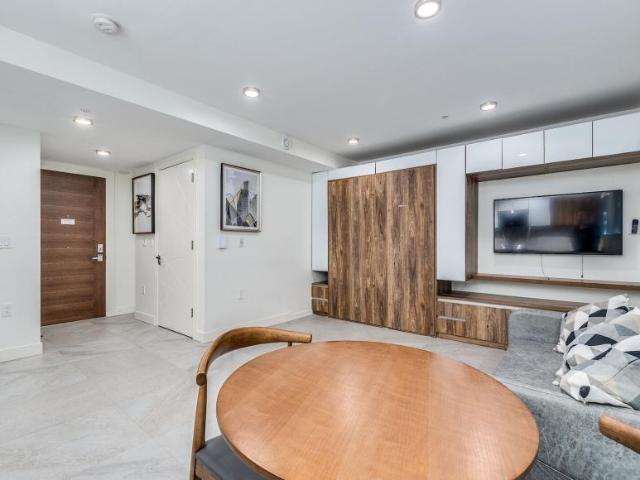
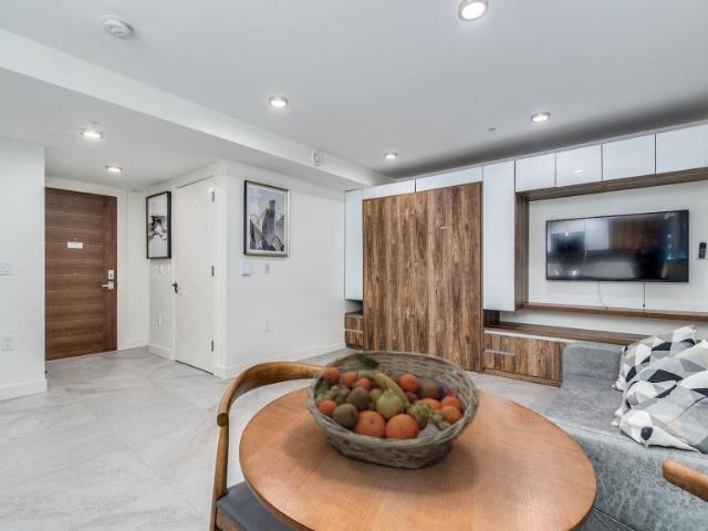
+ fruit basket [305,350,480,470]
